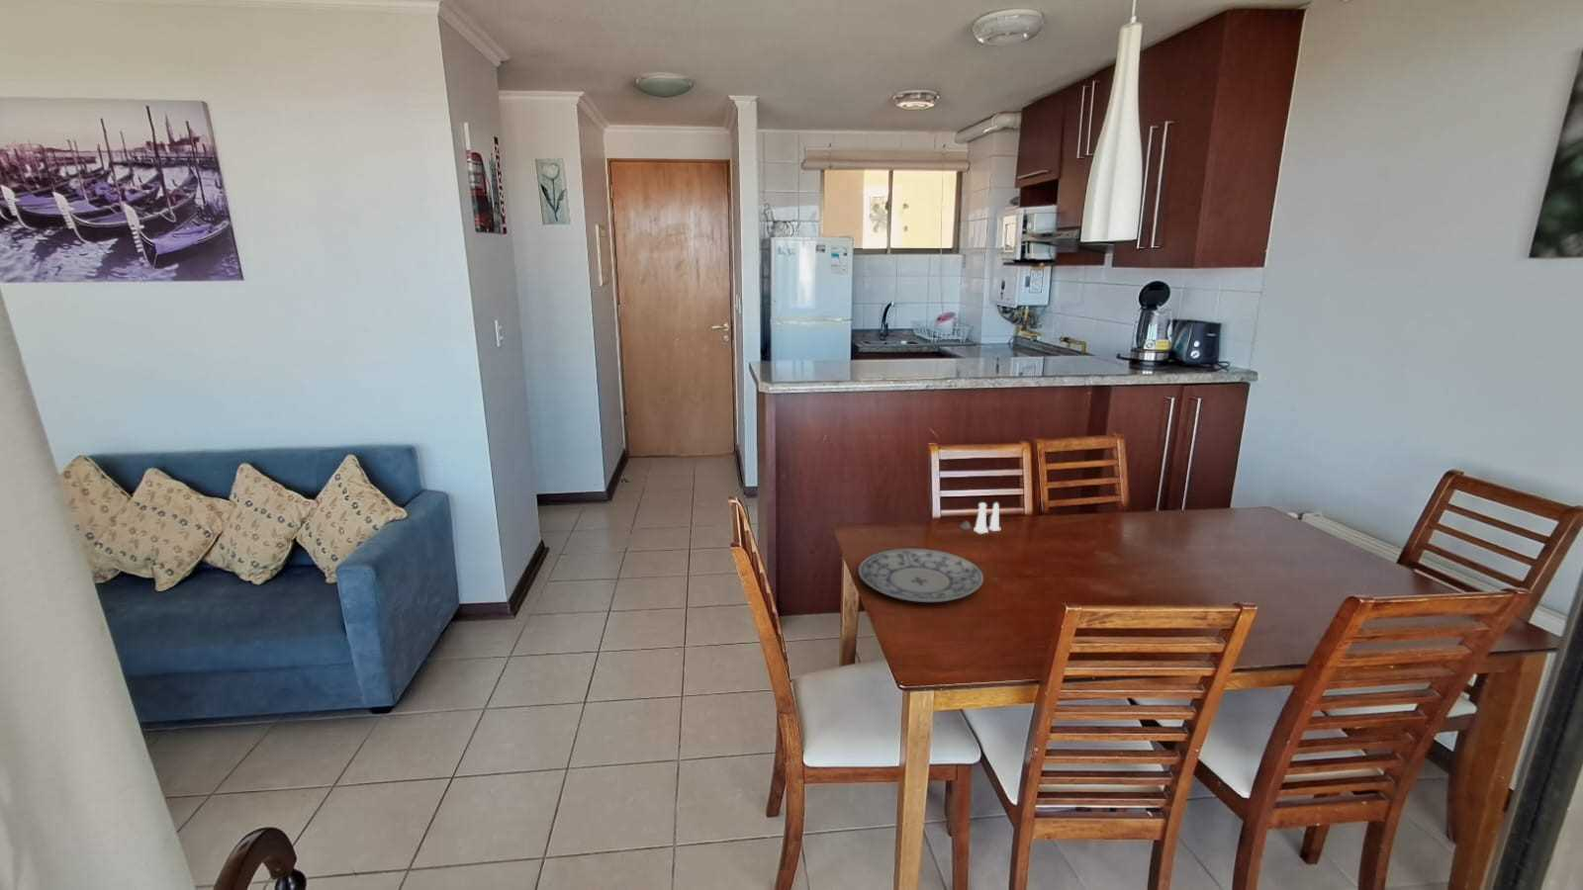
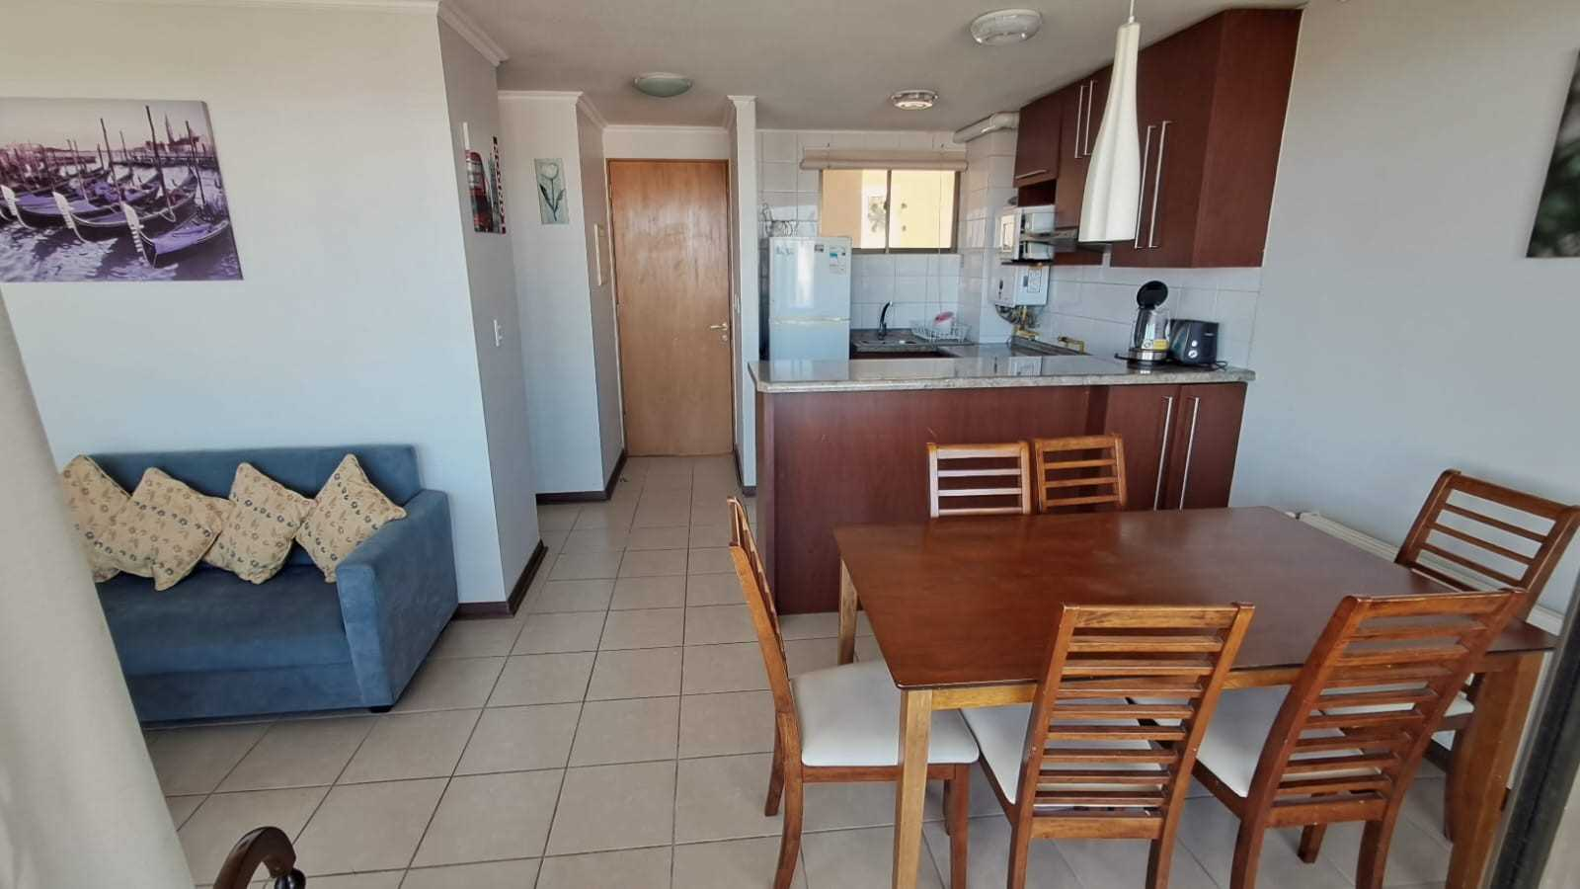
- plate [858,547,984,603]
- salt and pepper shaker set [959,501,1001,535]
